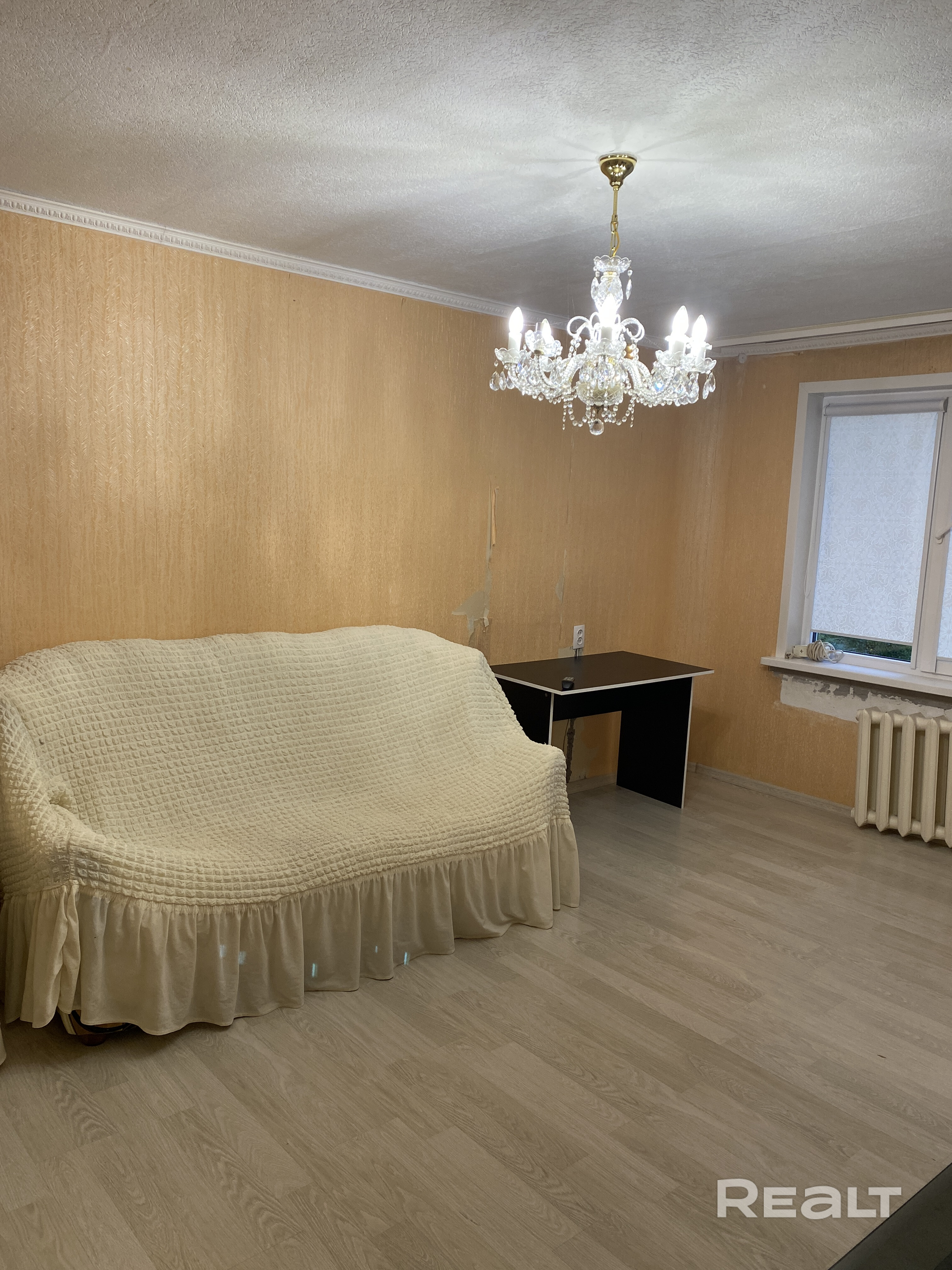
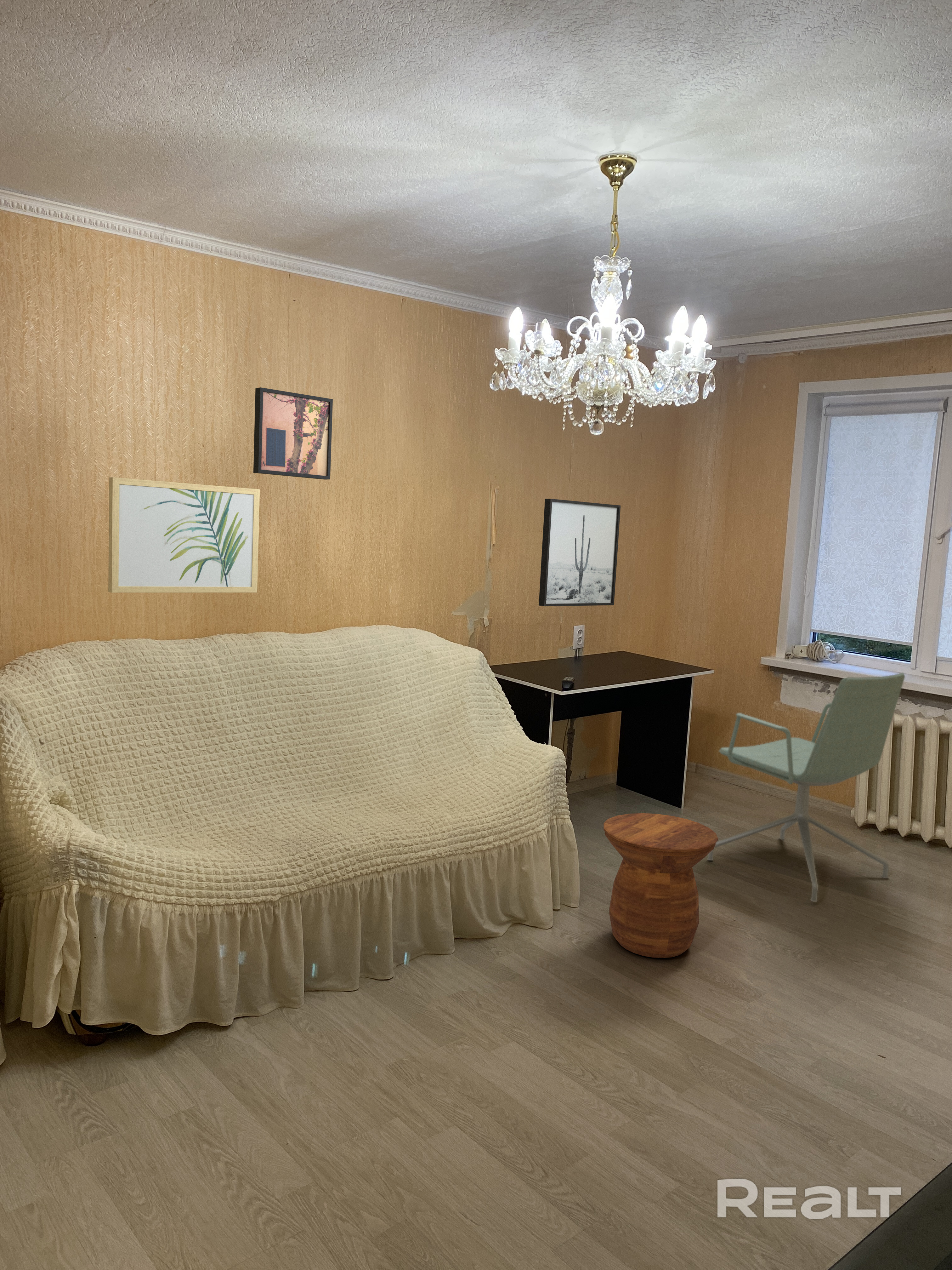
+ wall art [253,387,333,480]
+ wall art [538,498,621,607]
+ side table [603,813,718,958]
+ office chair [707,672,905,902]
+ wall art [108,477,260,593]
